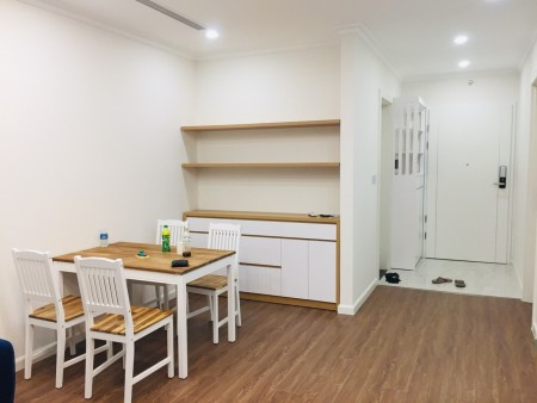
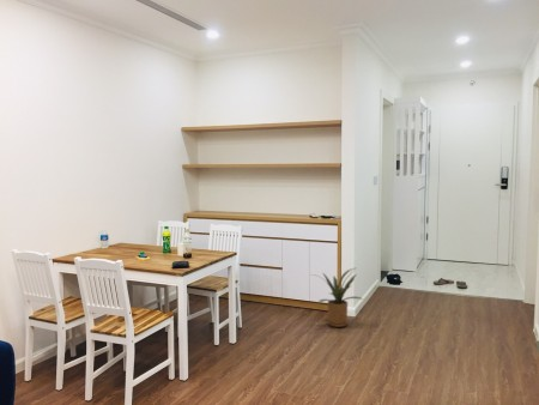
+ house plant [311,266,364,328]
